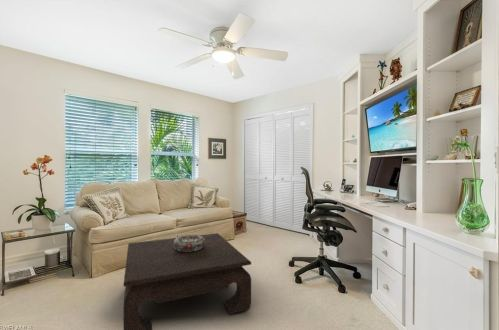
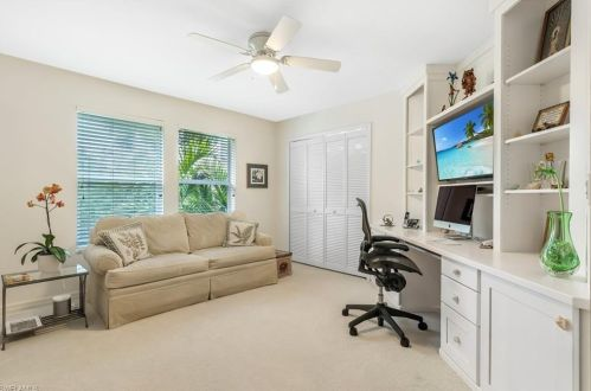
- decorative bowl [173,234,205,252]
- coffee table [123,232,252,330]
